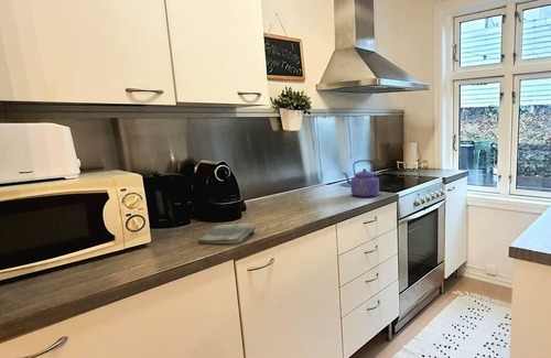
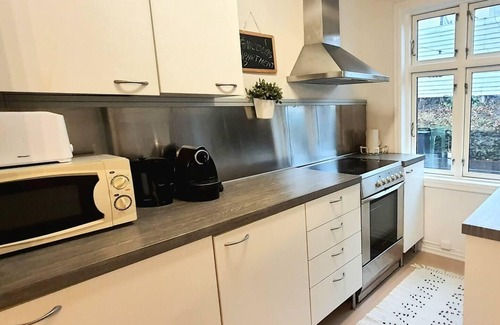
- dish towel [197,221,257,245]
- kettle [342,159,380,198]
